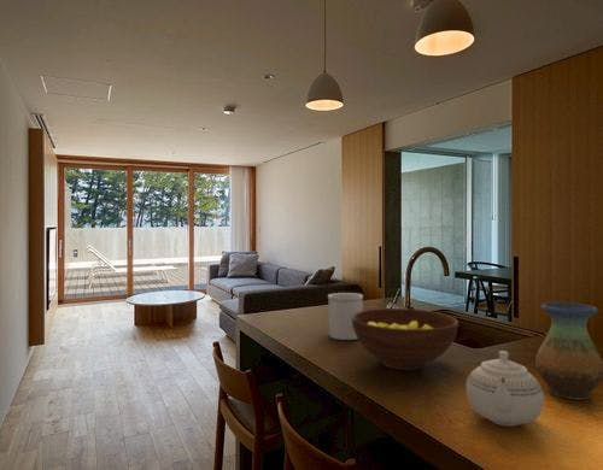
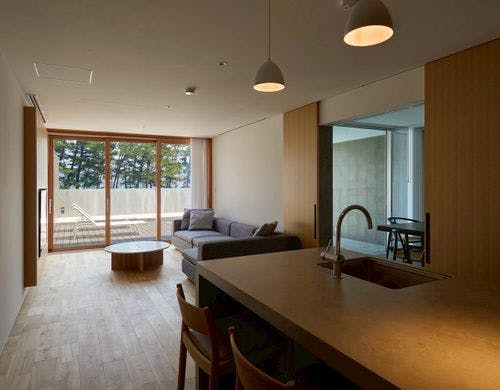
- utensil holder [327,292,364,341]
- vase [534,301,603,401]
- teapot [466,349,545,428]
- fruit bowl [352,307,459,371]
